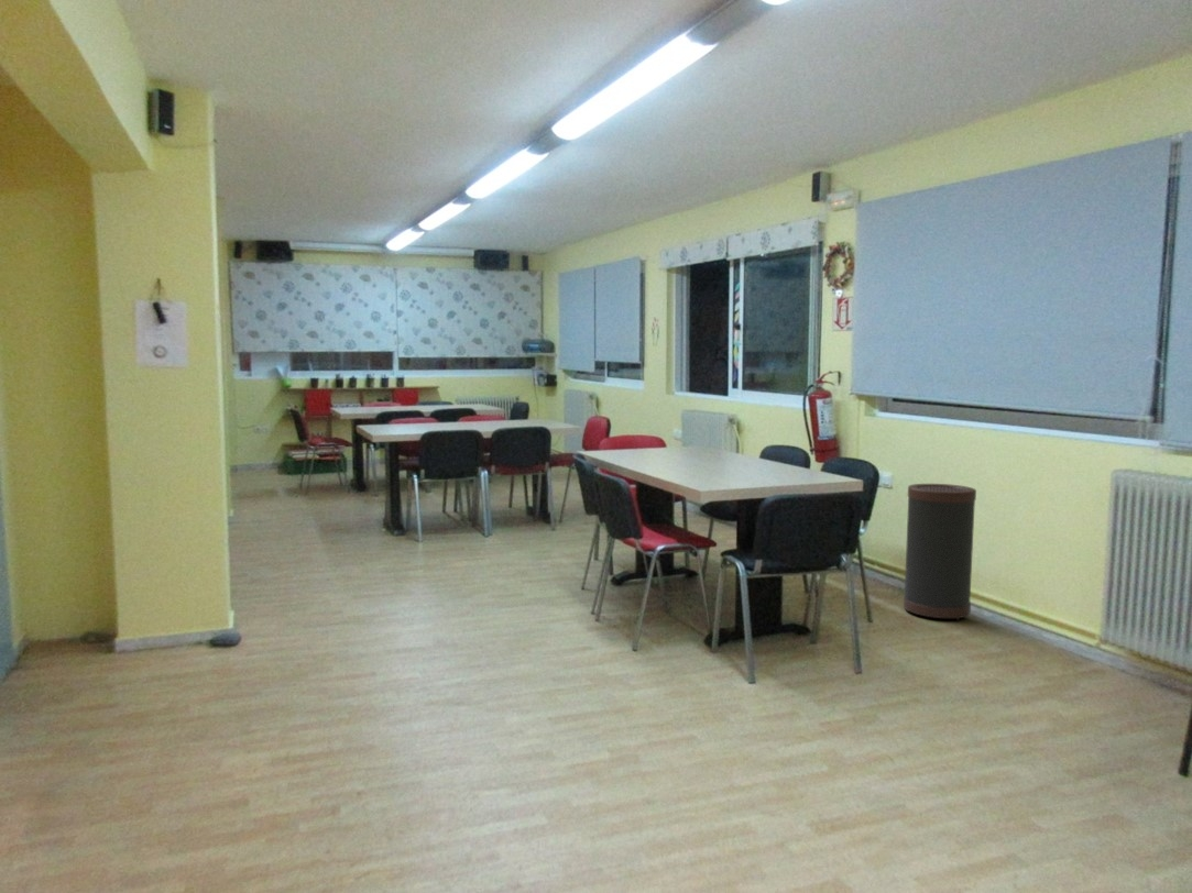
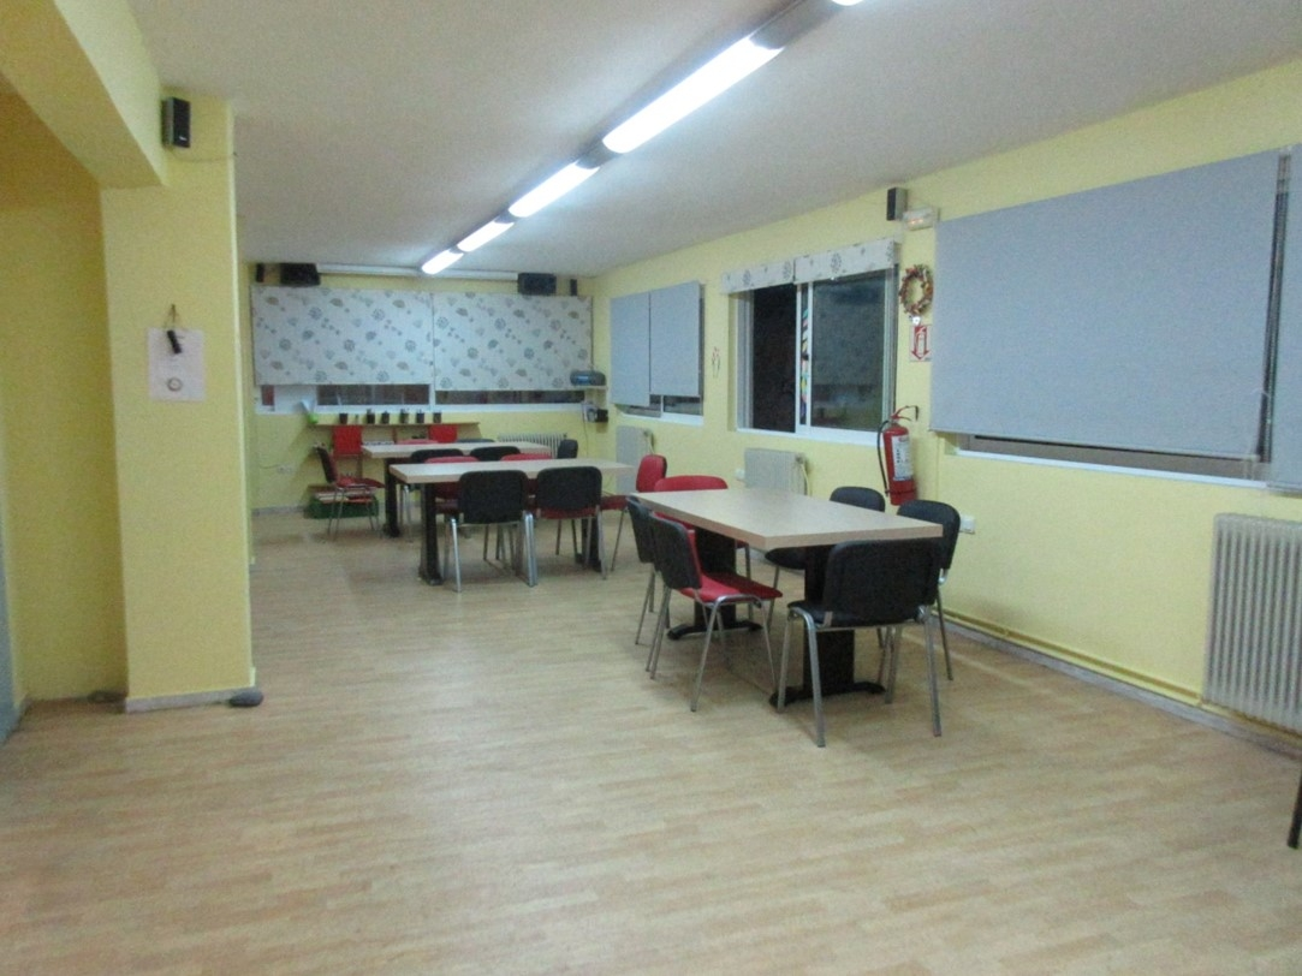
- trash can [903,483,977,621]
